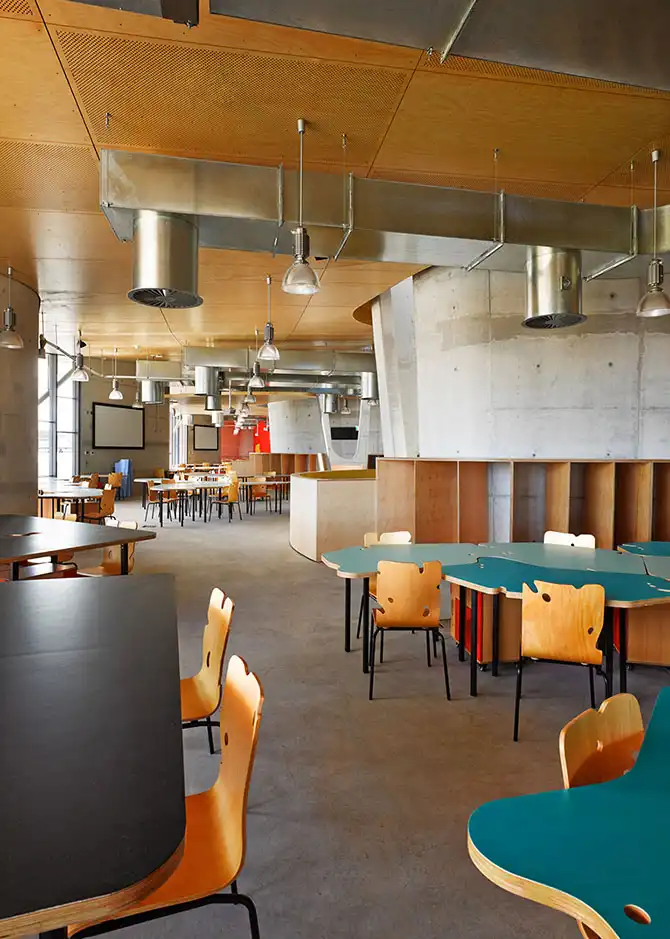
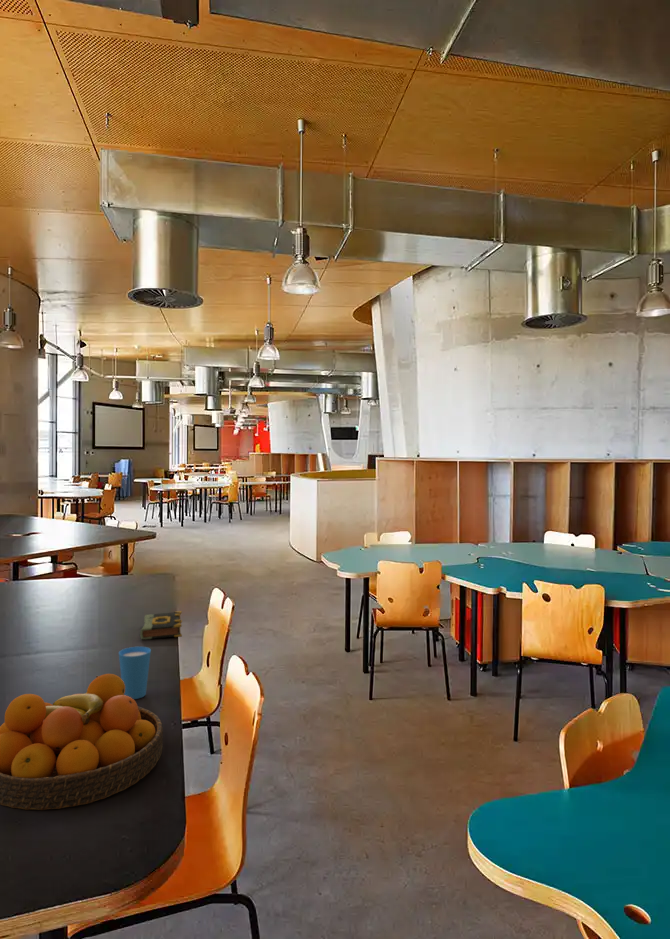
+ fruit bowl [0,673,164,811]
+ cup [118,646,152,700]
+ book [139,610,183,641]
